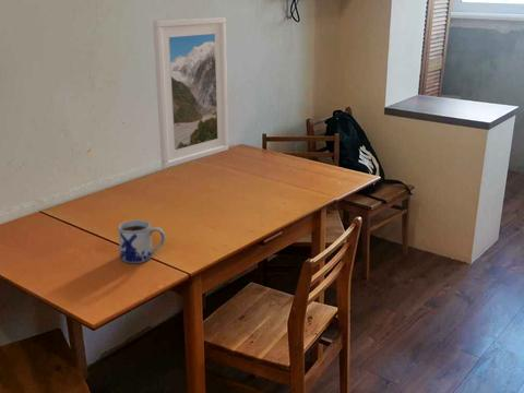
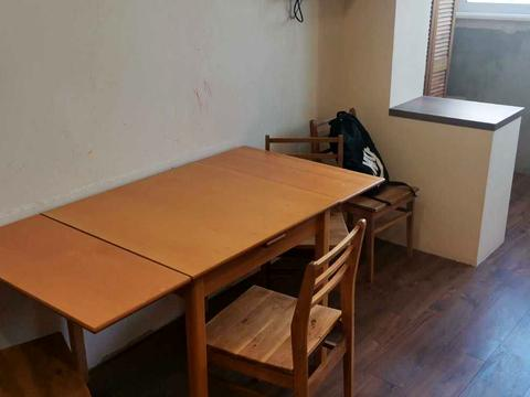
- mug [117,218,166,264]
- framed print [152,16,229,169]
